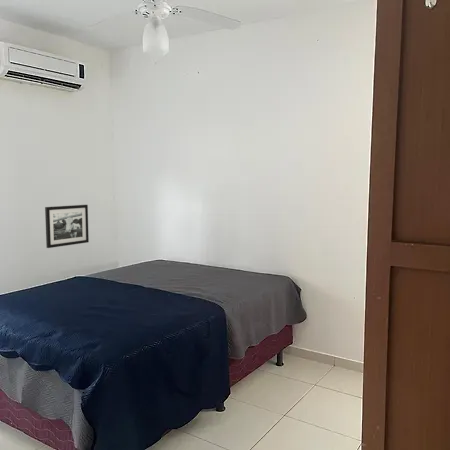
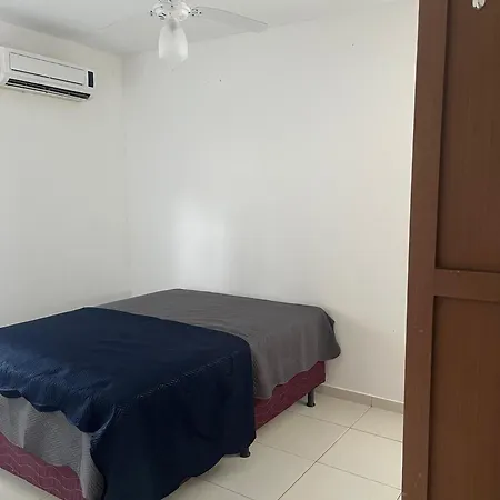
- picture frame [44,204,90,249]
